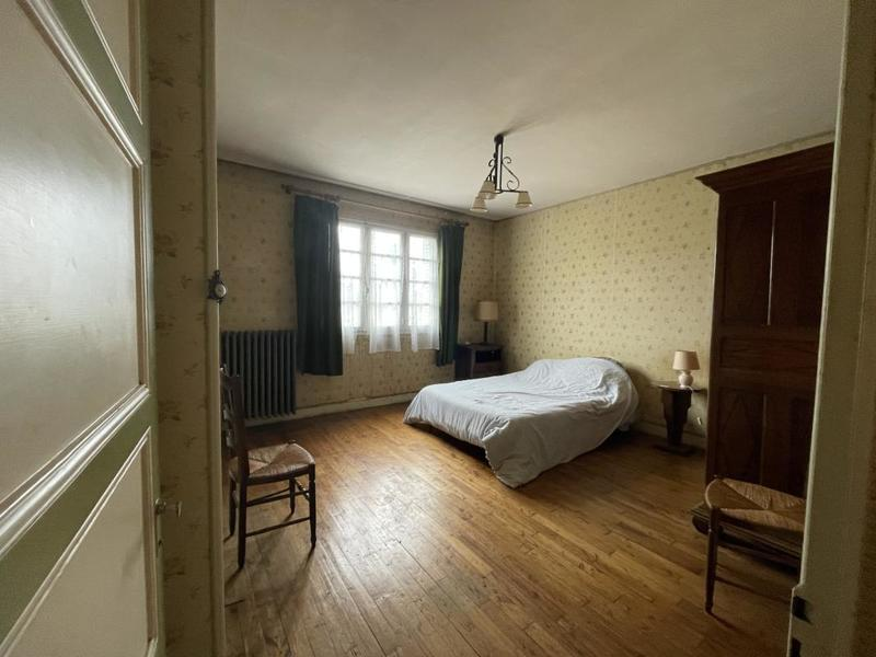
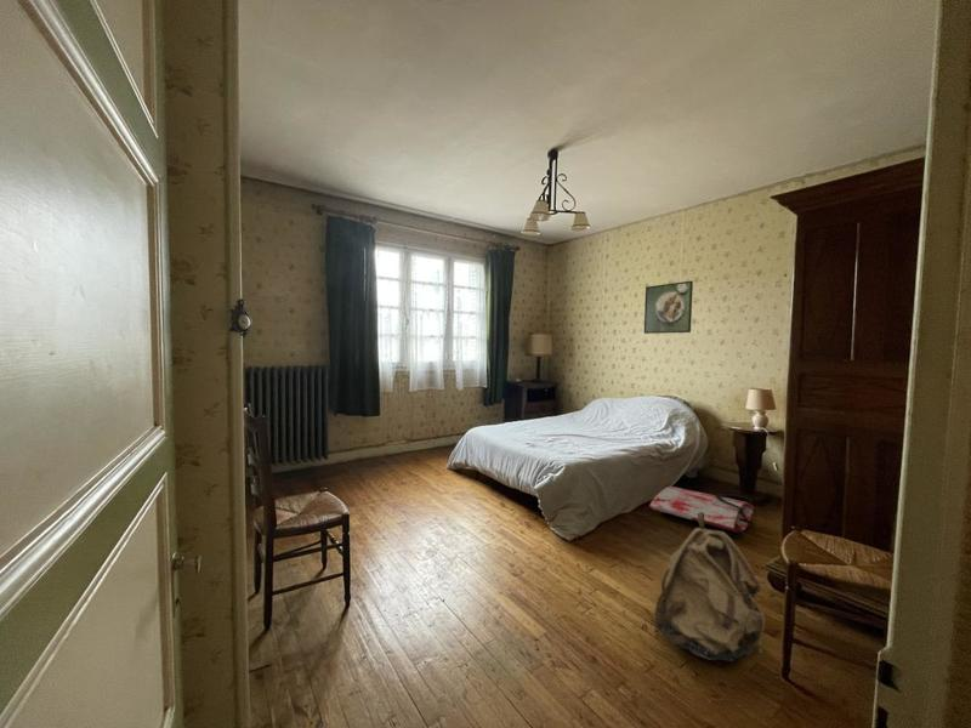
+ backpack [654,512,766,662]
+ bag [648,485,755,539]
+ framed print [643,279,694,335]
